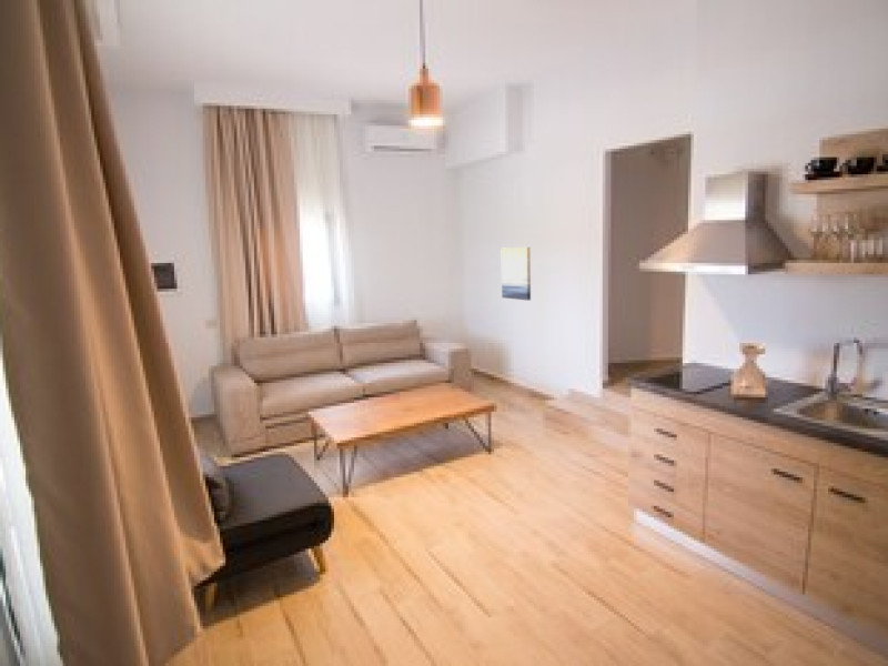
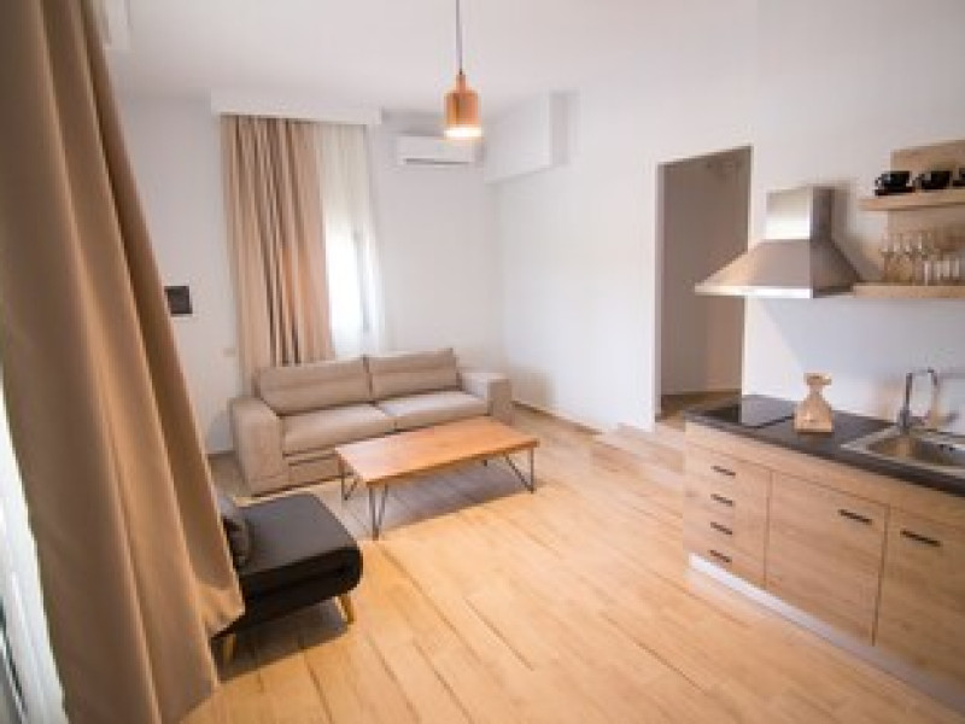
- wall art [500,246,532,302]
